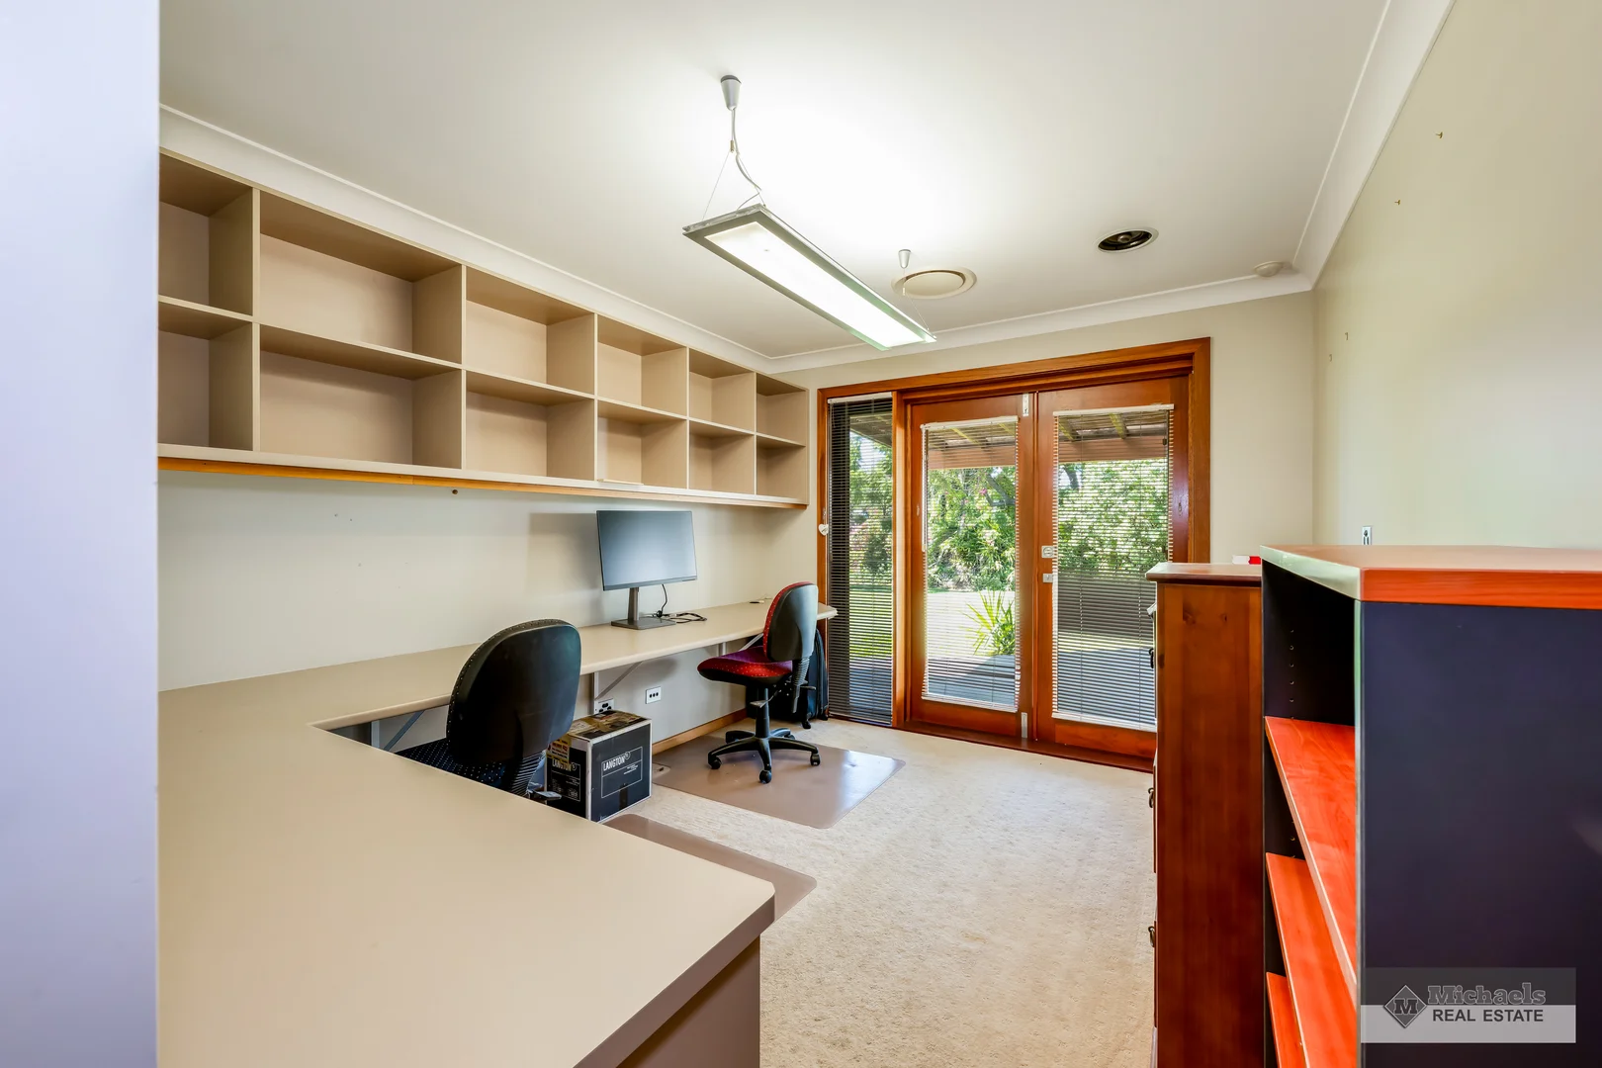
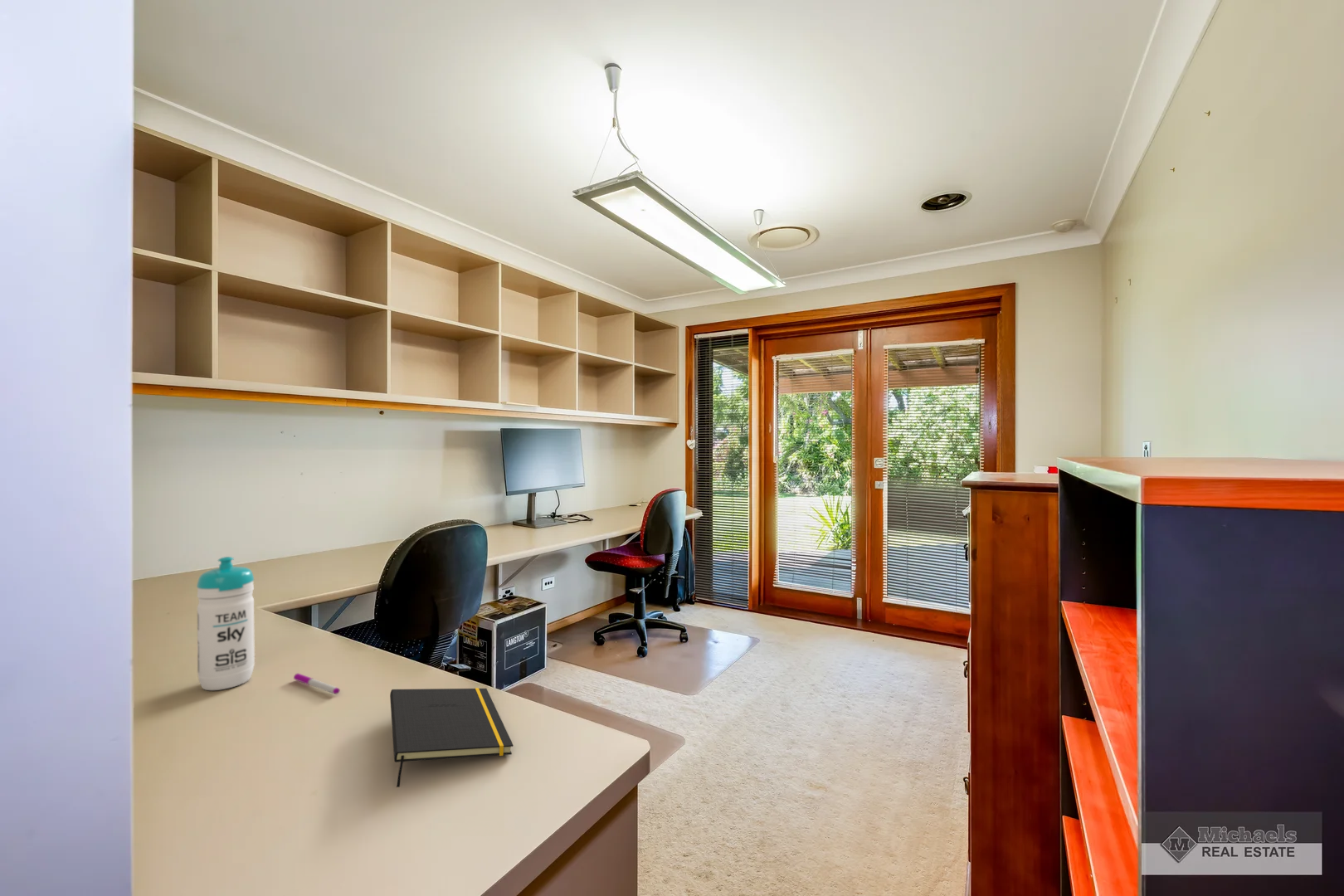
+ notepad [389,687,514,788]
+ pen [293,673,341,694]
+ water bottle [196,556,256,691]
